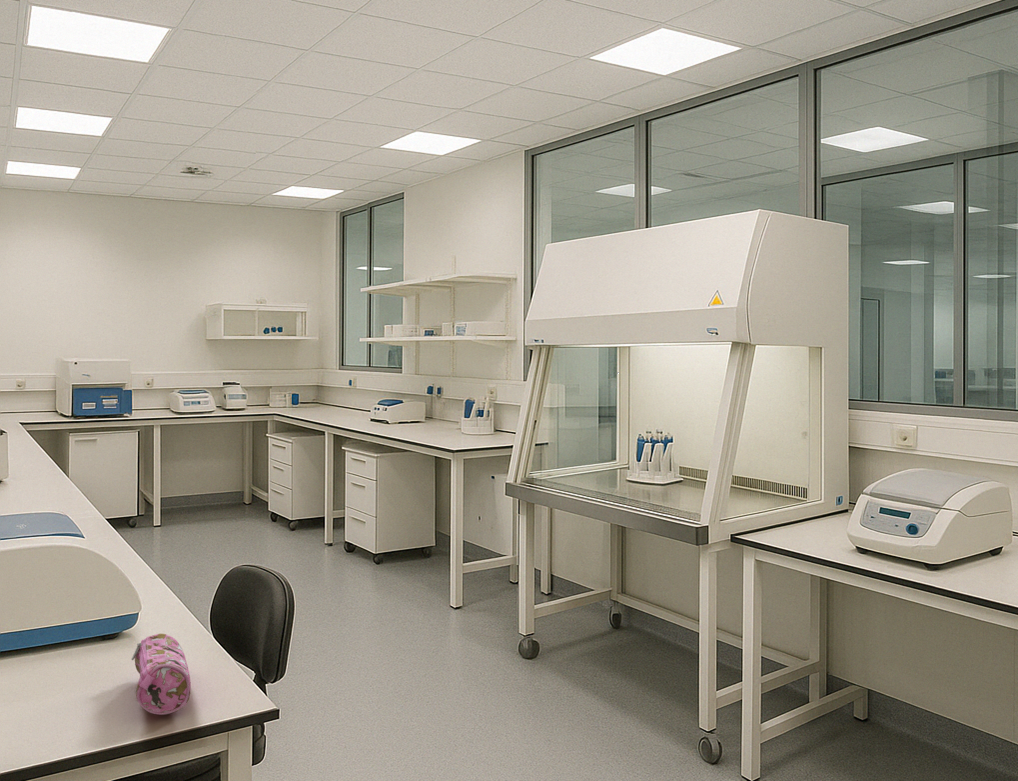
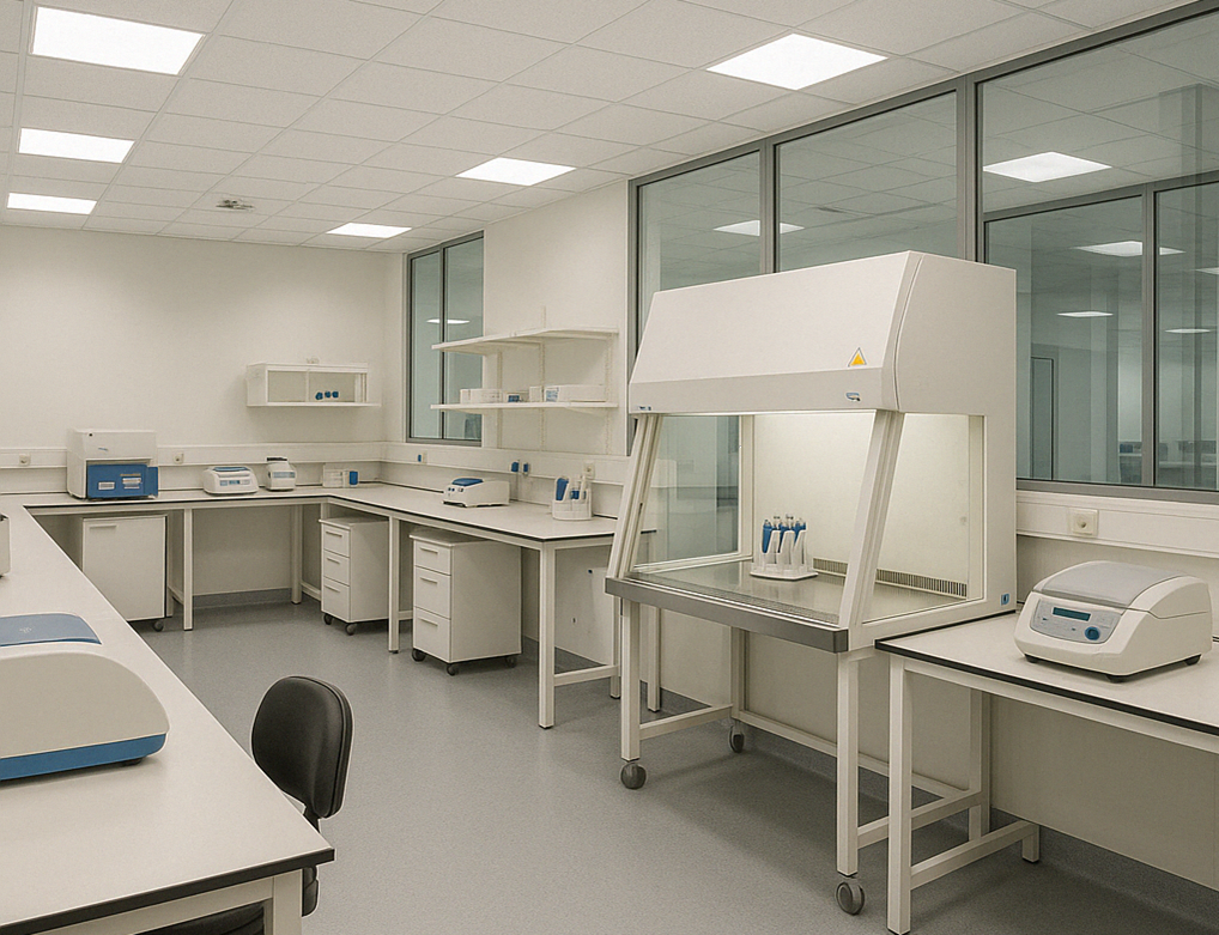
- pencil case [131,633,192,716]
